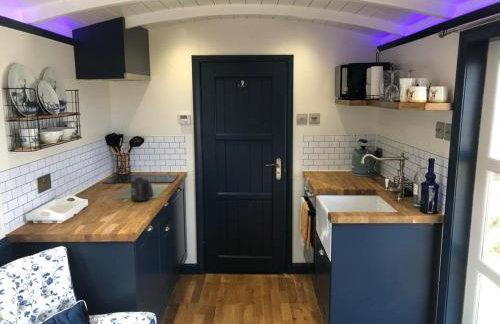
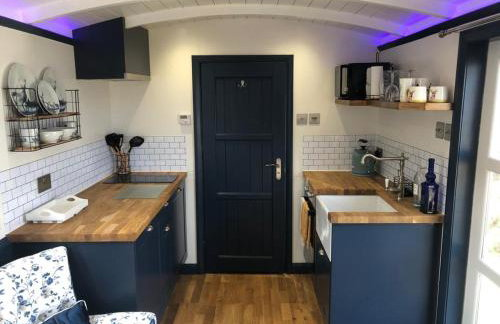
- mug [129,176,154,202]
